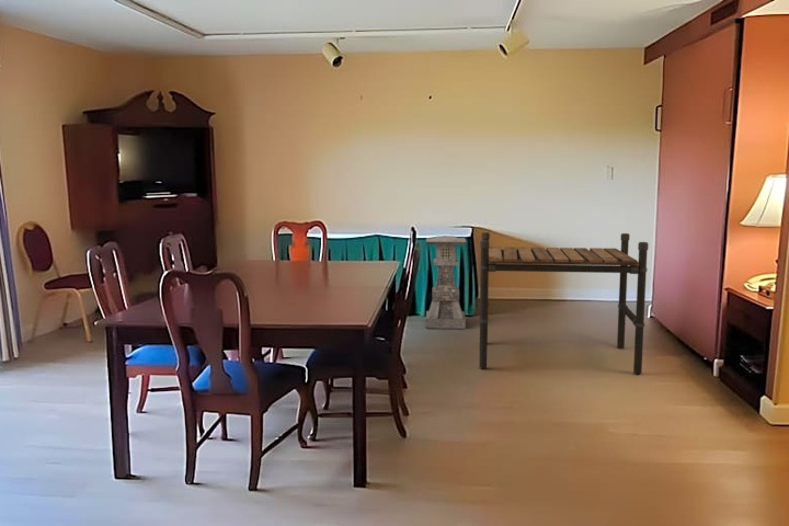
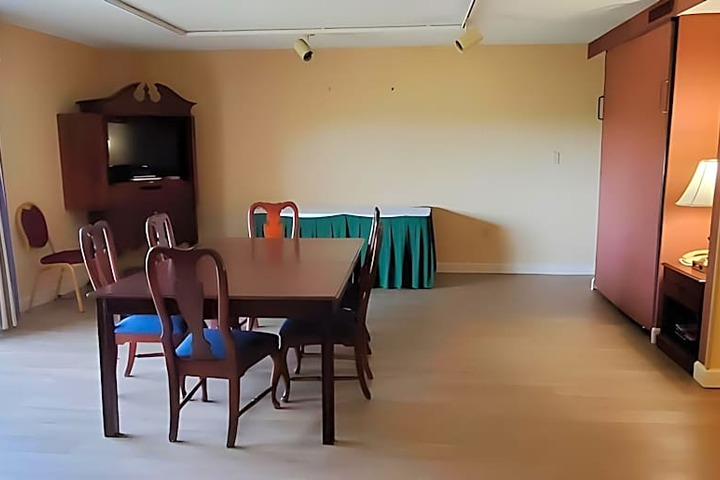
- table [478,231,650,375]
- lantern [425,235,467,330]
